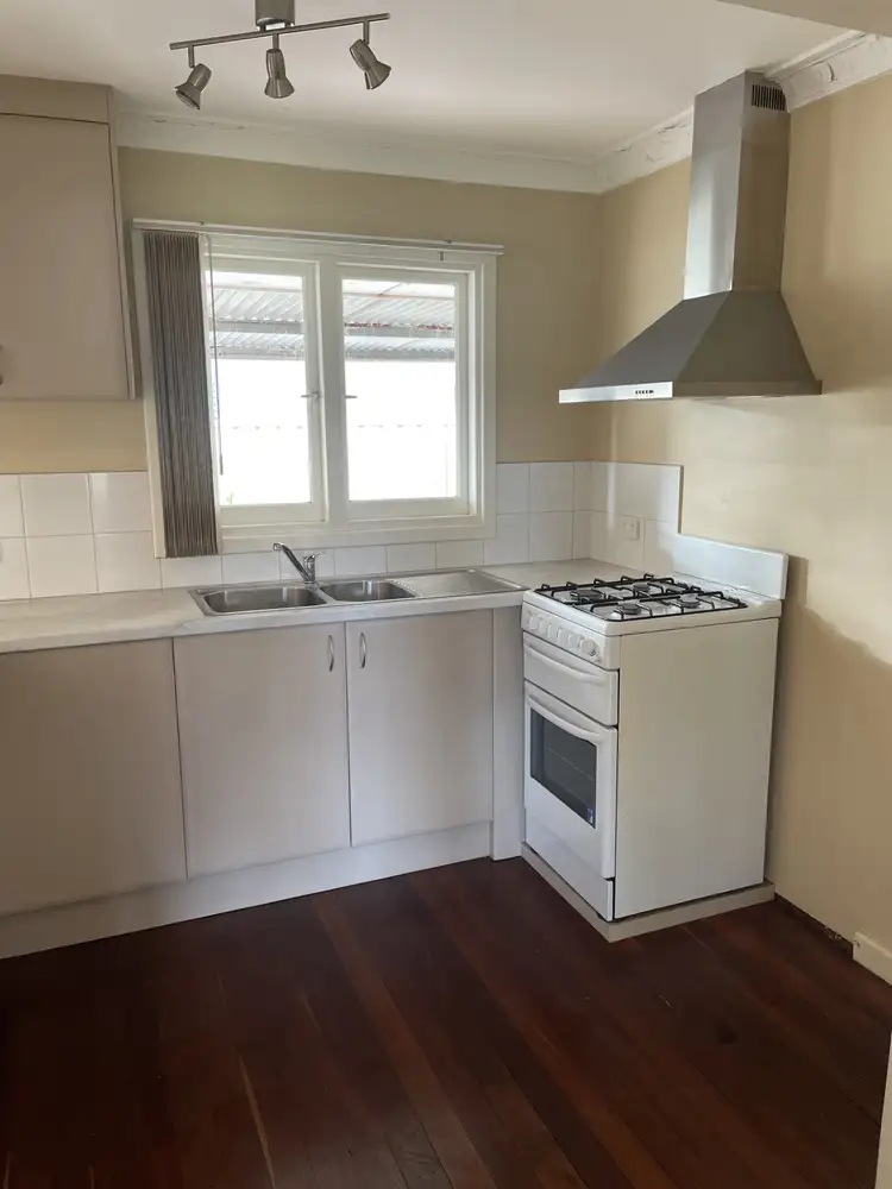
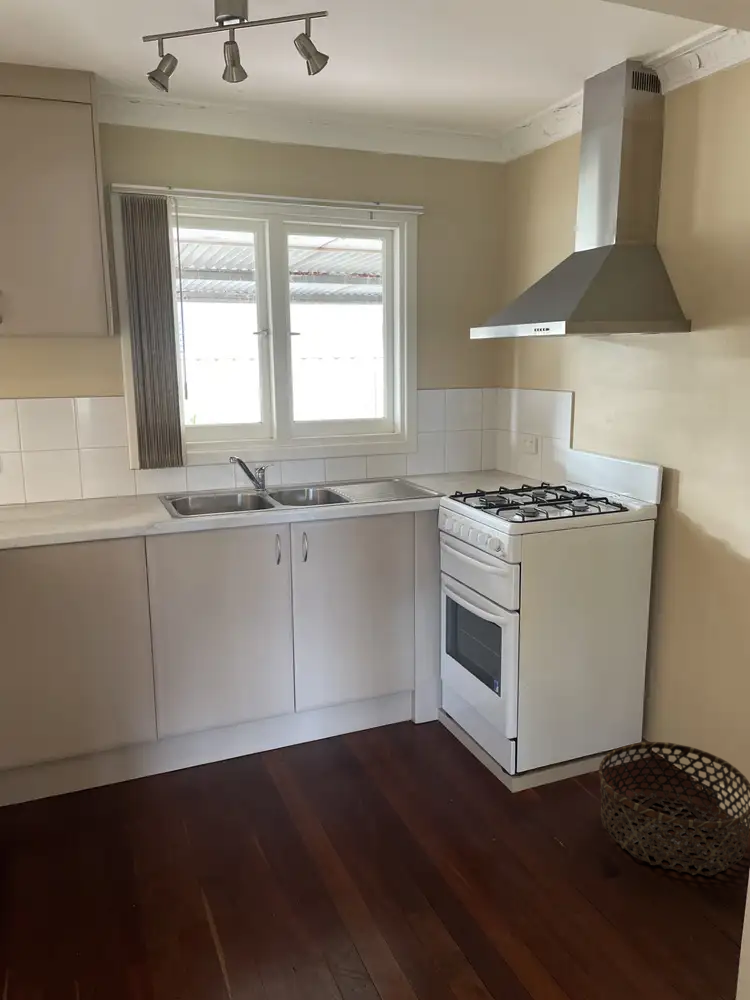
+ basket [598,741,750,876]
